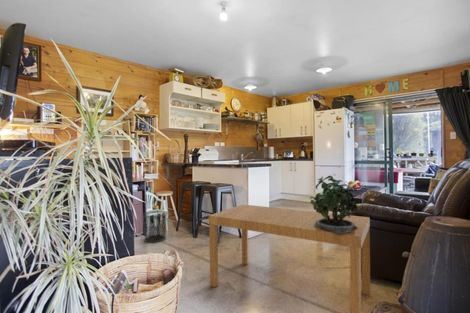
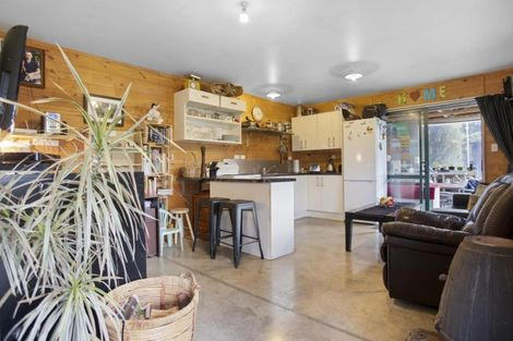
- potted plant [309,173,359,235]
- dining table [208,204,371,313]
- waste bin [142,210,169,243]
